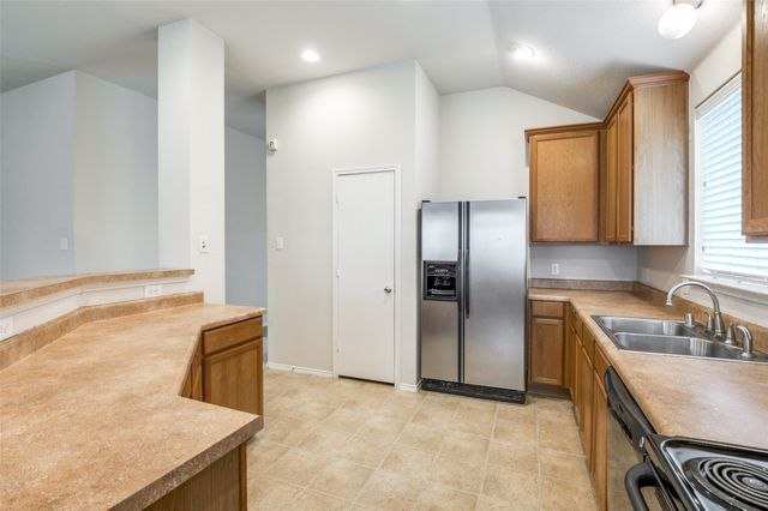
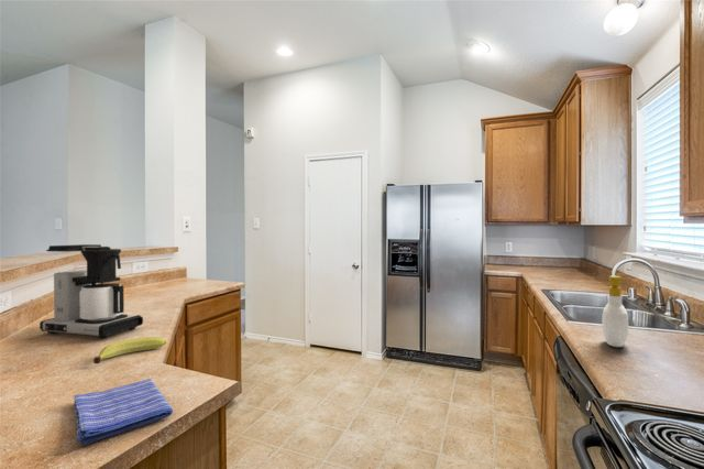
+ dish towel [74,378,174,446]
+ coffee maker [38,243,144,339]
+ fruit [92,336,167,364]
+ soap bottle [601,275,631,348]
